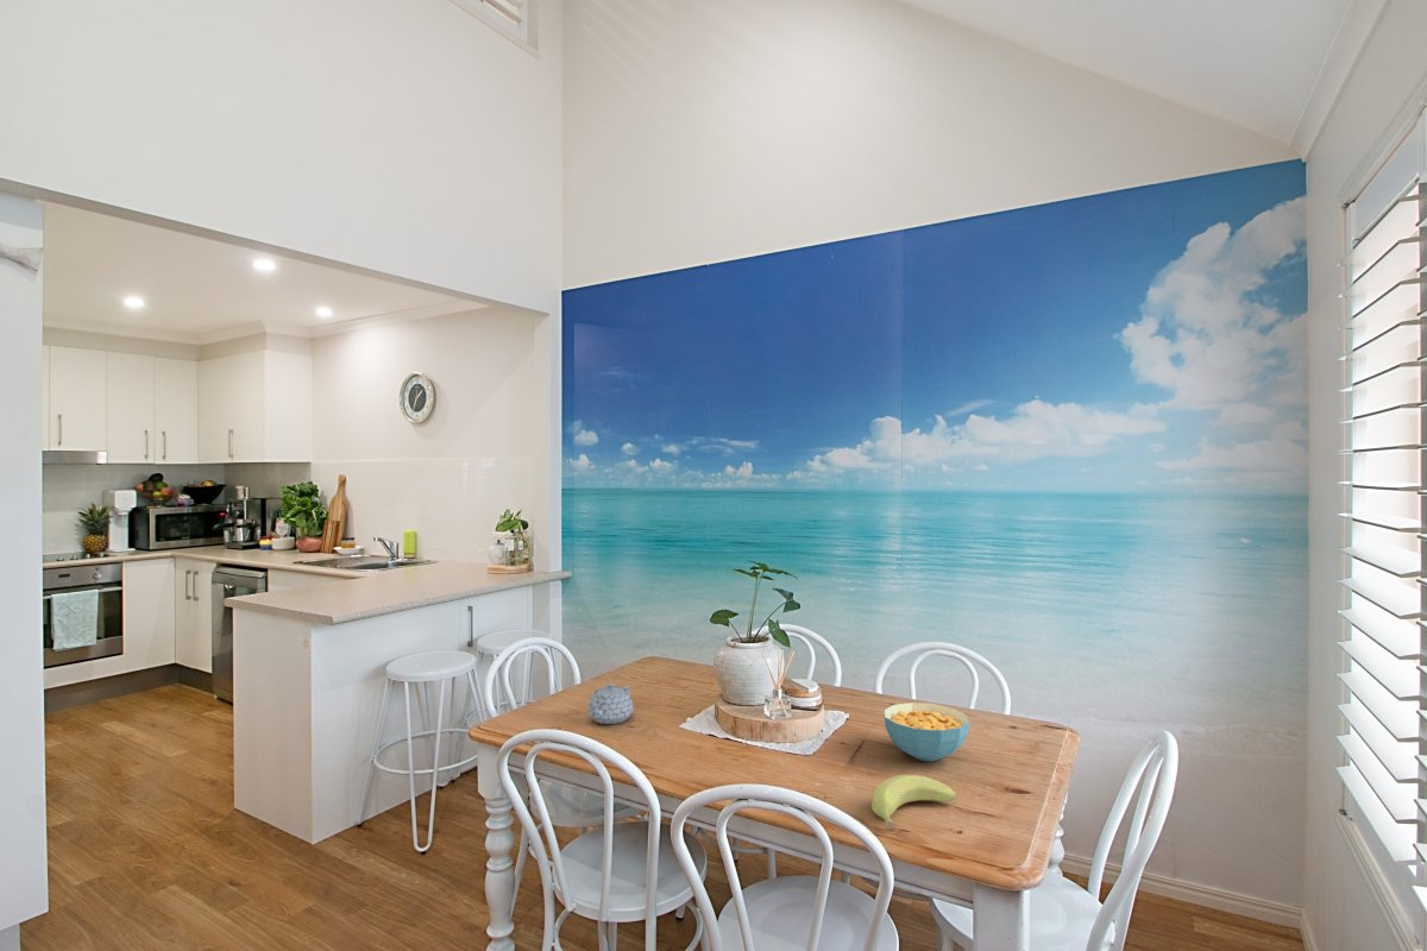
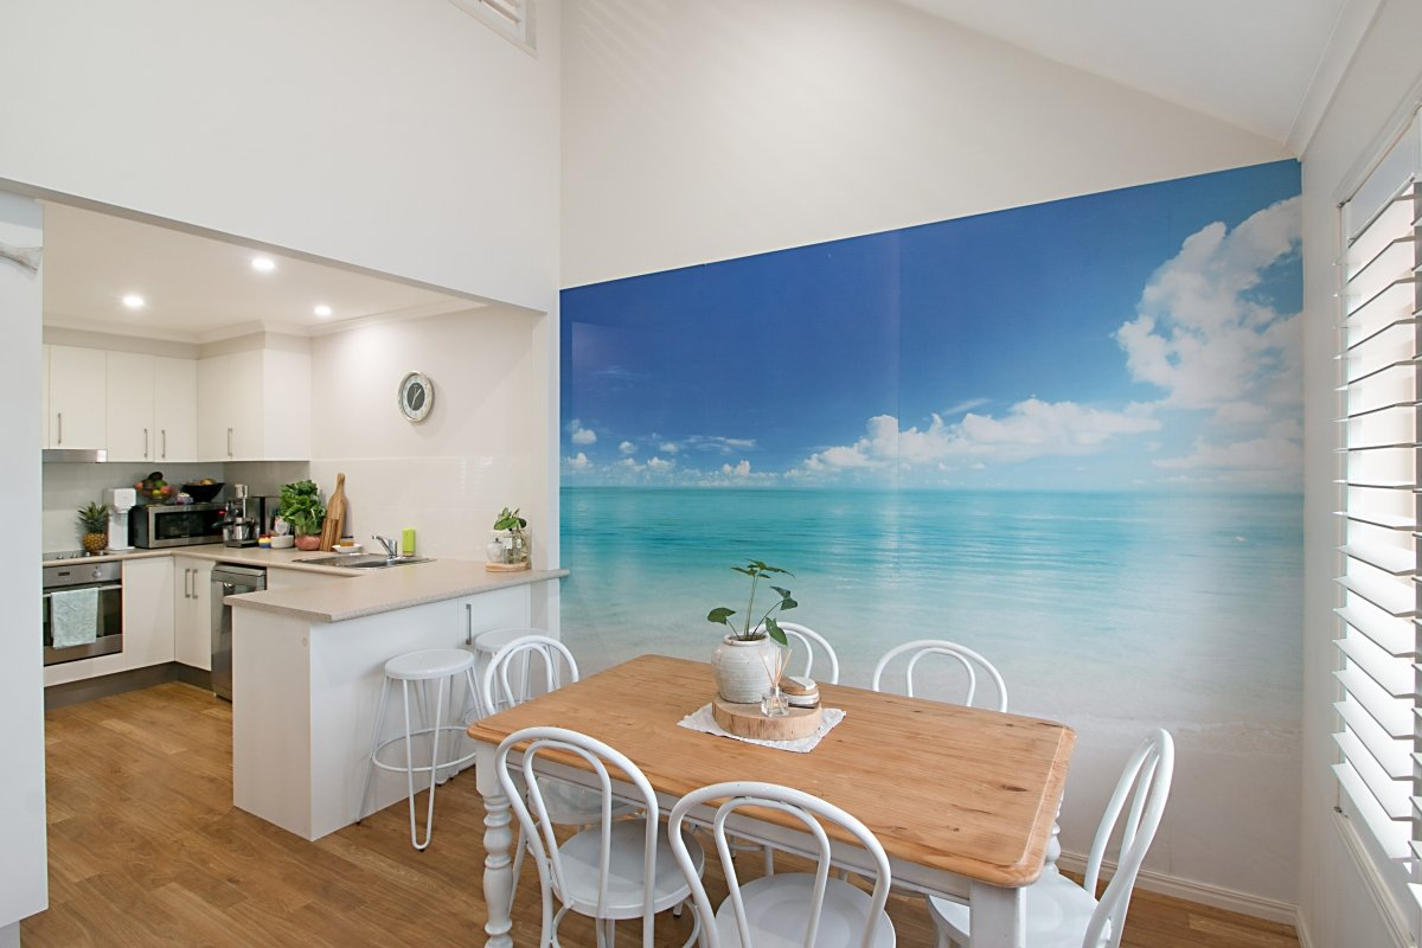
- banana [870,774,957,831]
- cereal bowl [882,701,970,762]
- teapot [586,682,635,725]
